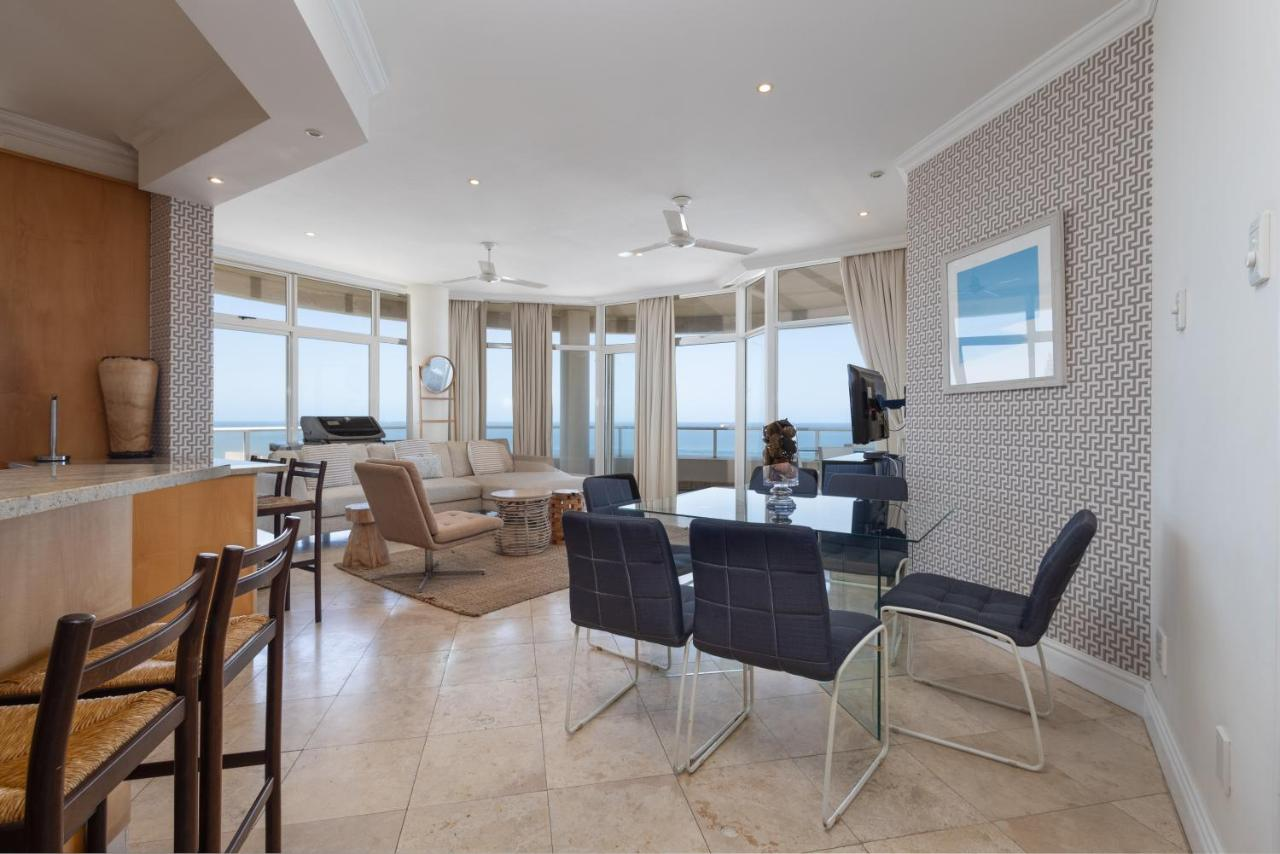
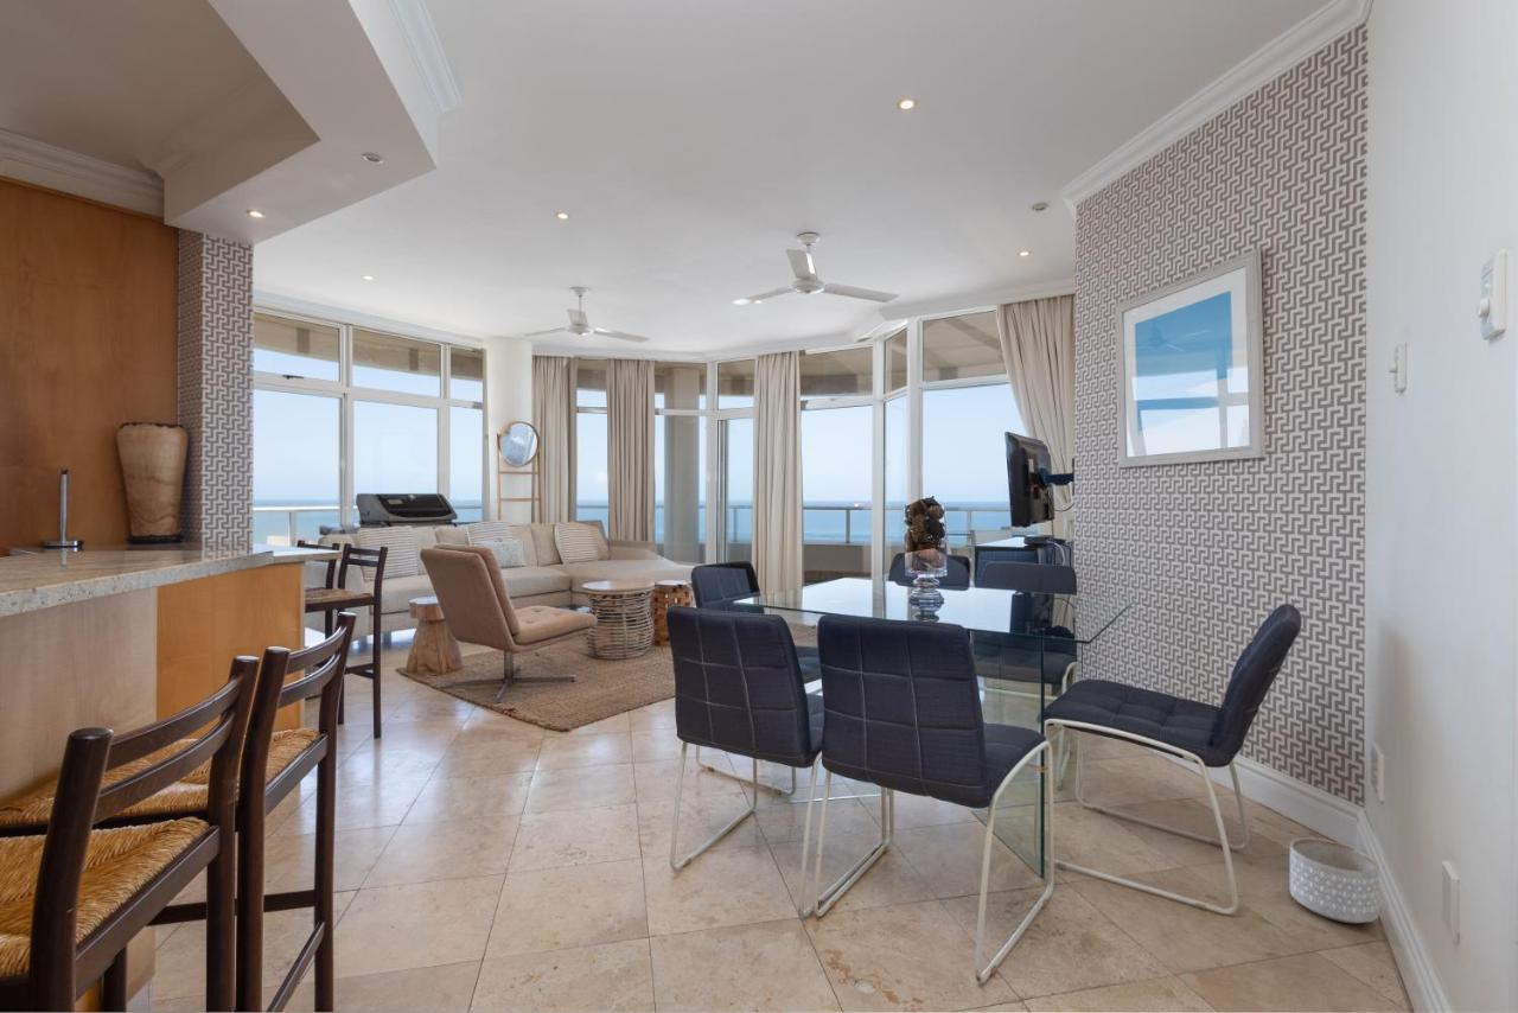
+ planter [1289,836,1380,924]
